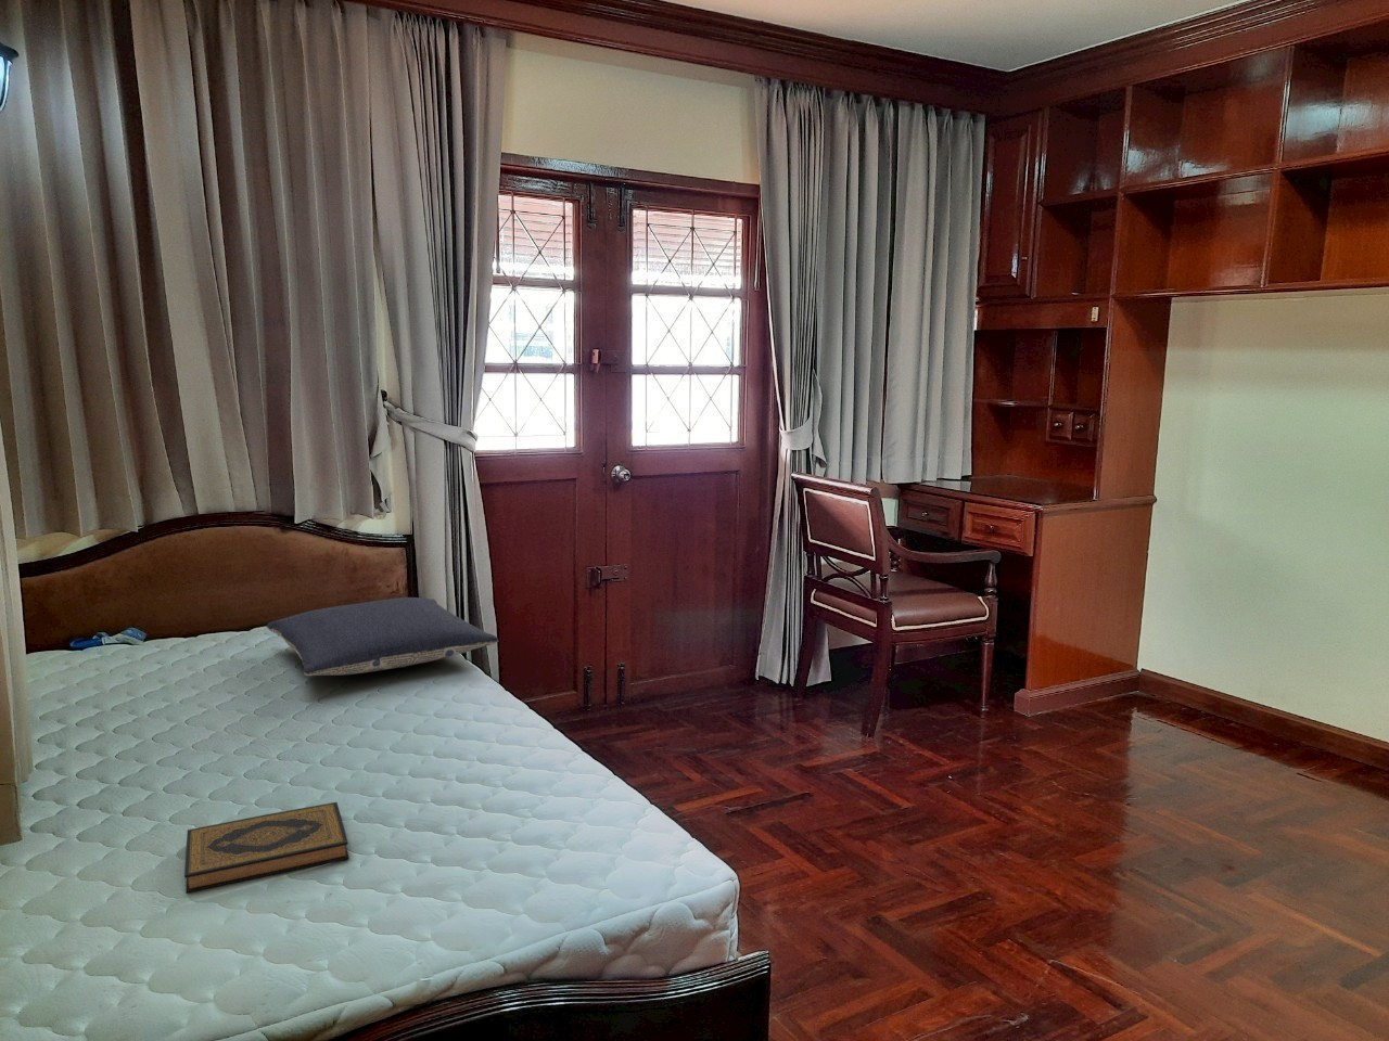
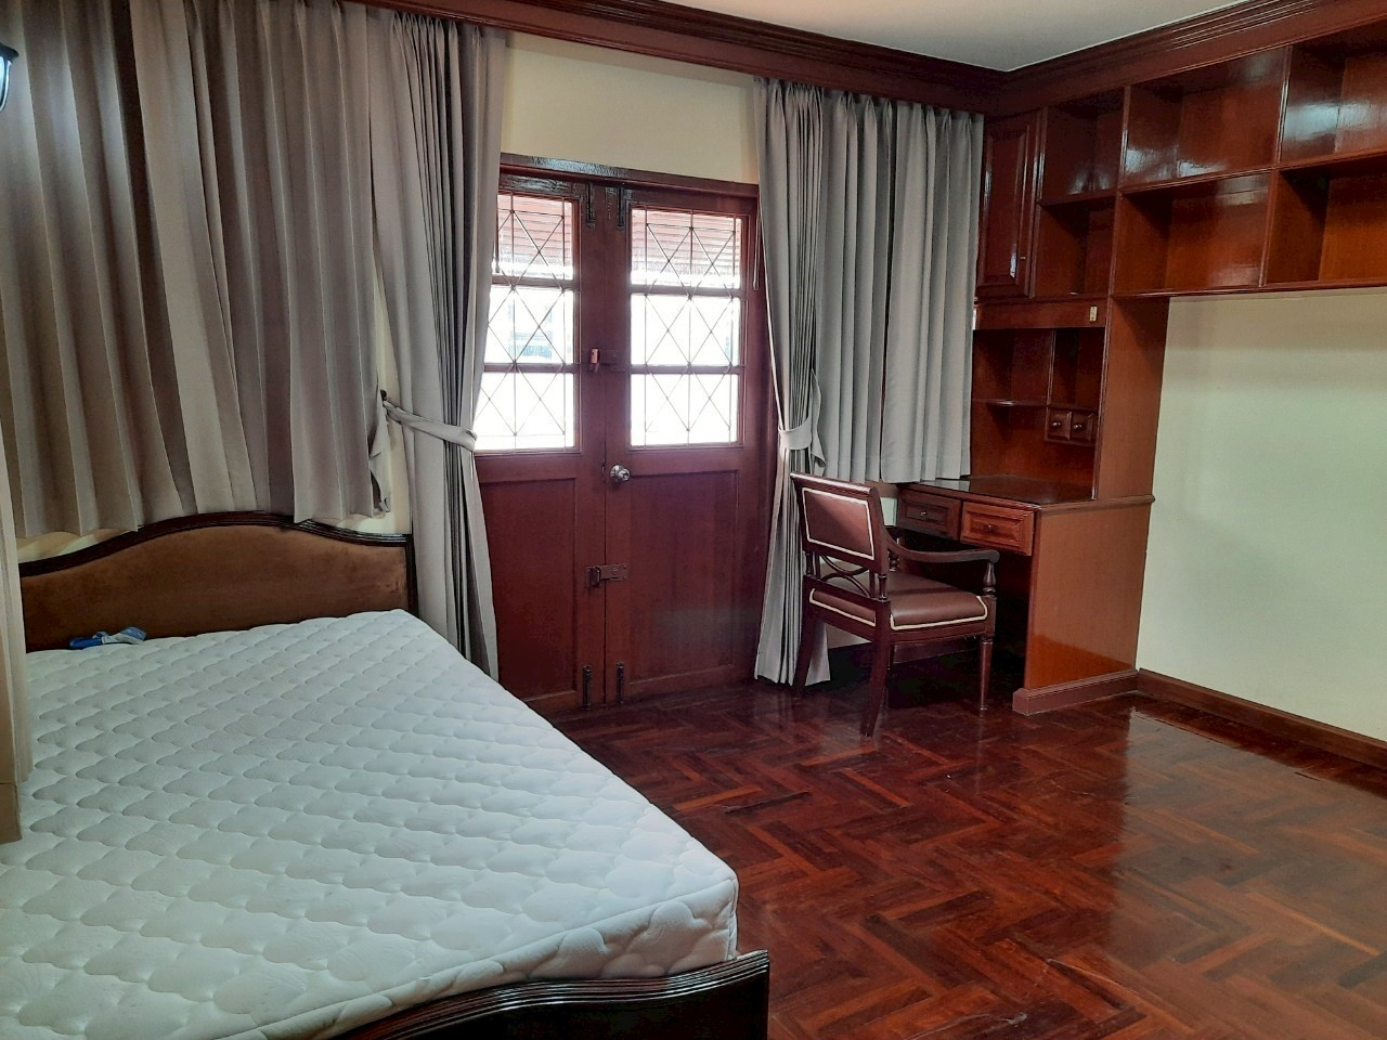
- hardback book [184,802,349,894]
- pillow [265,596,499,677]
